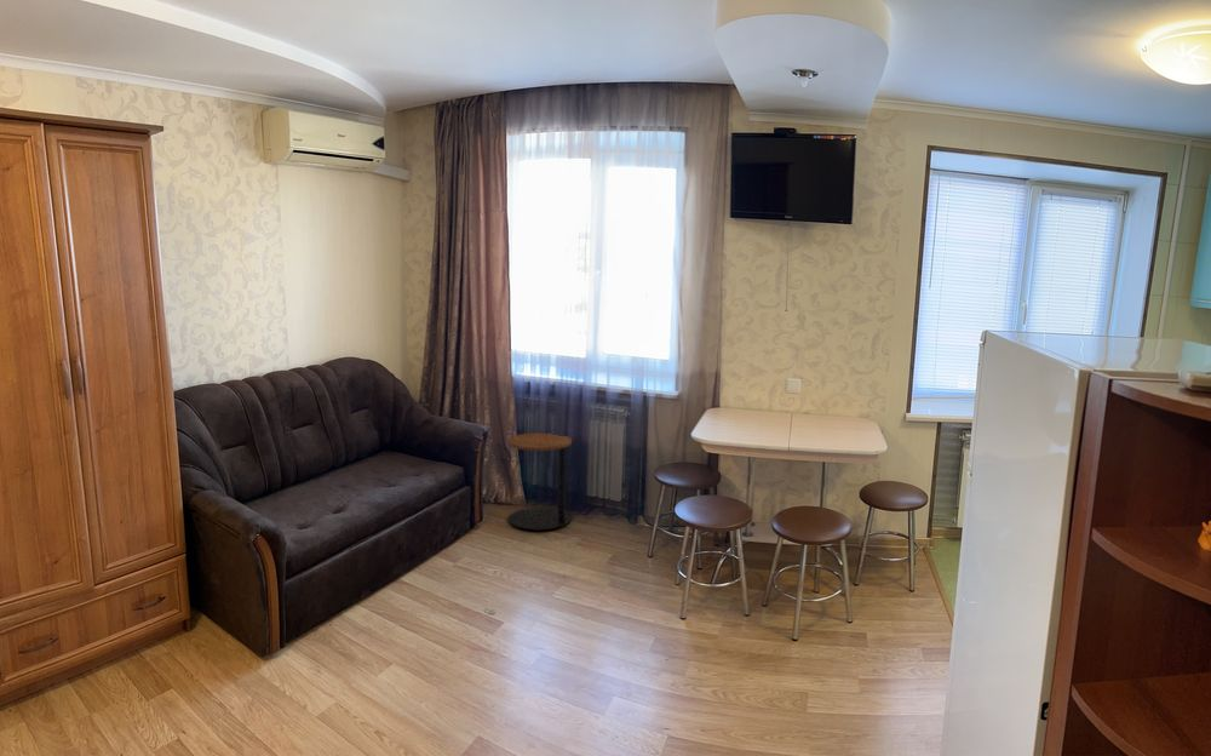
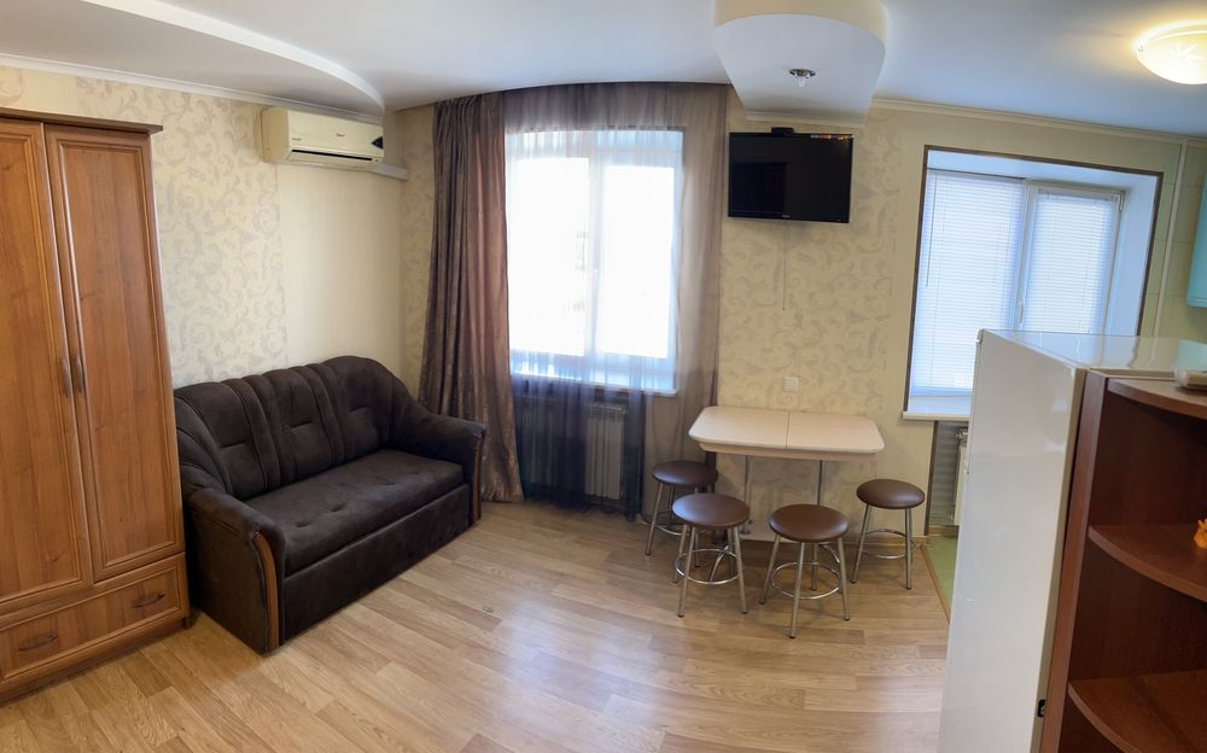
- side table [507,431,573,532]
